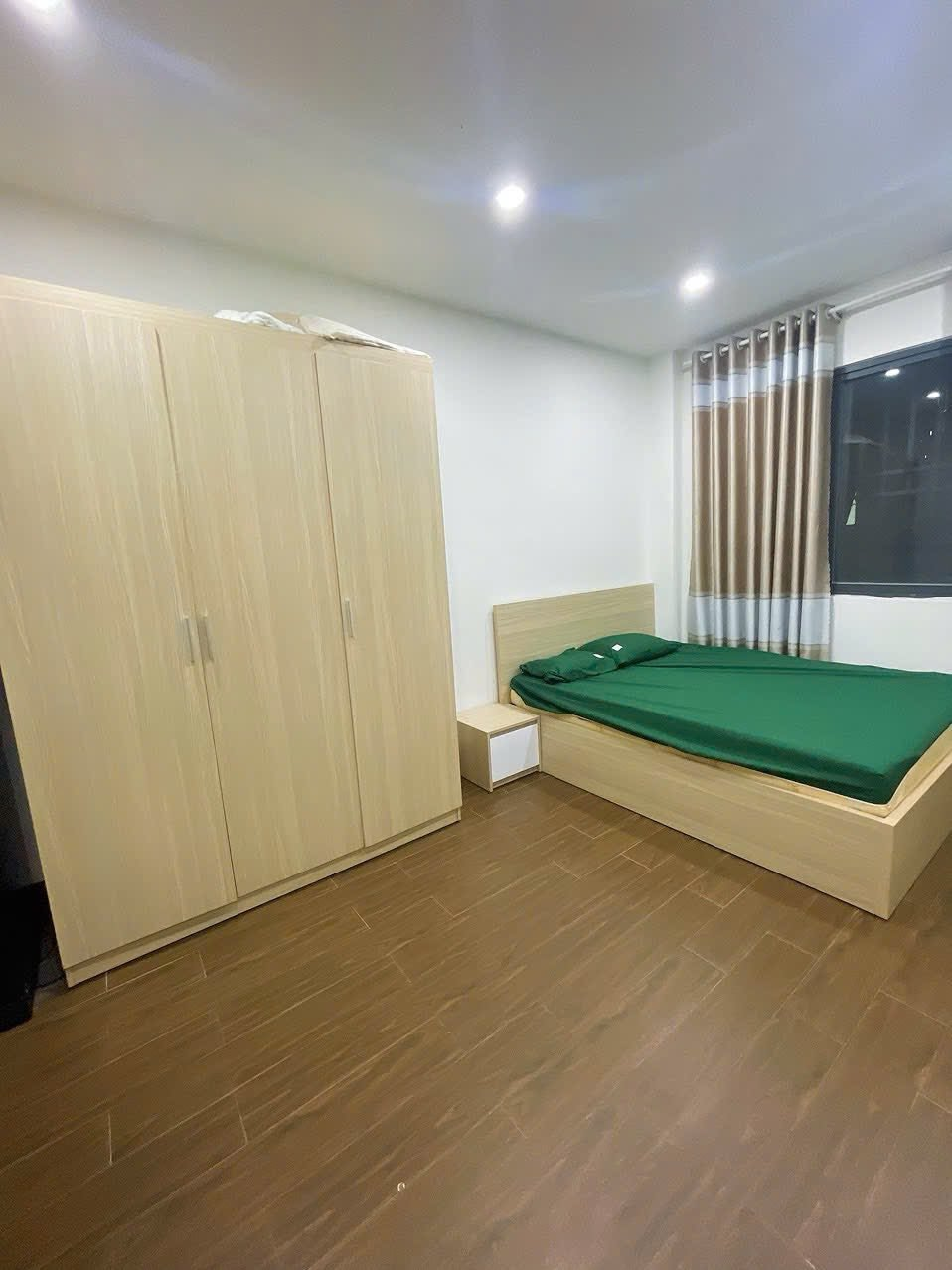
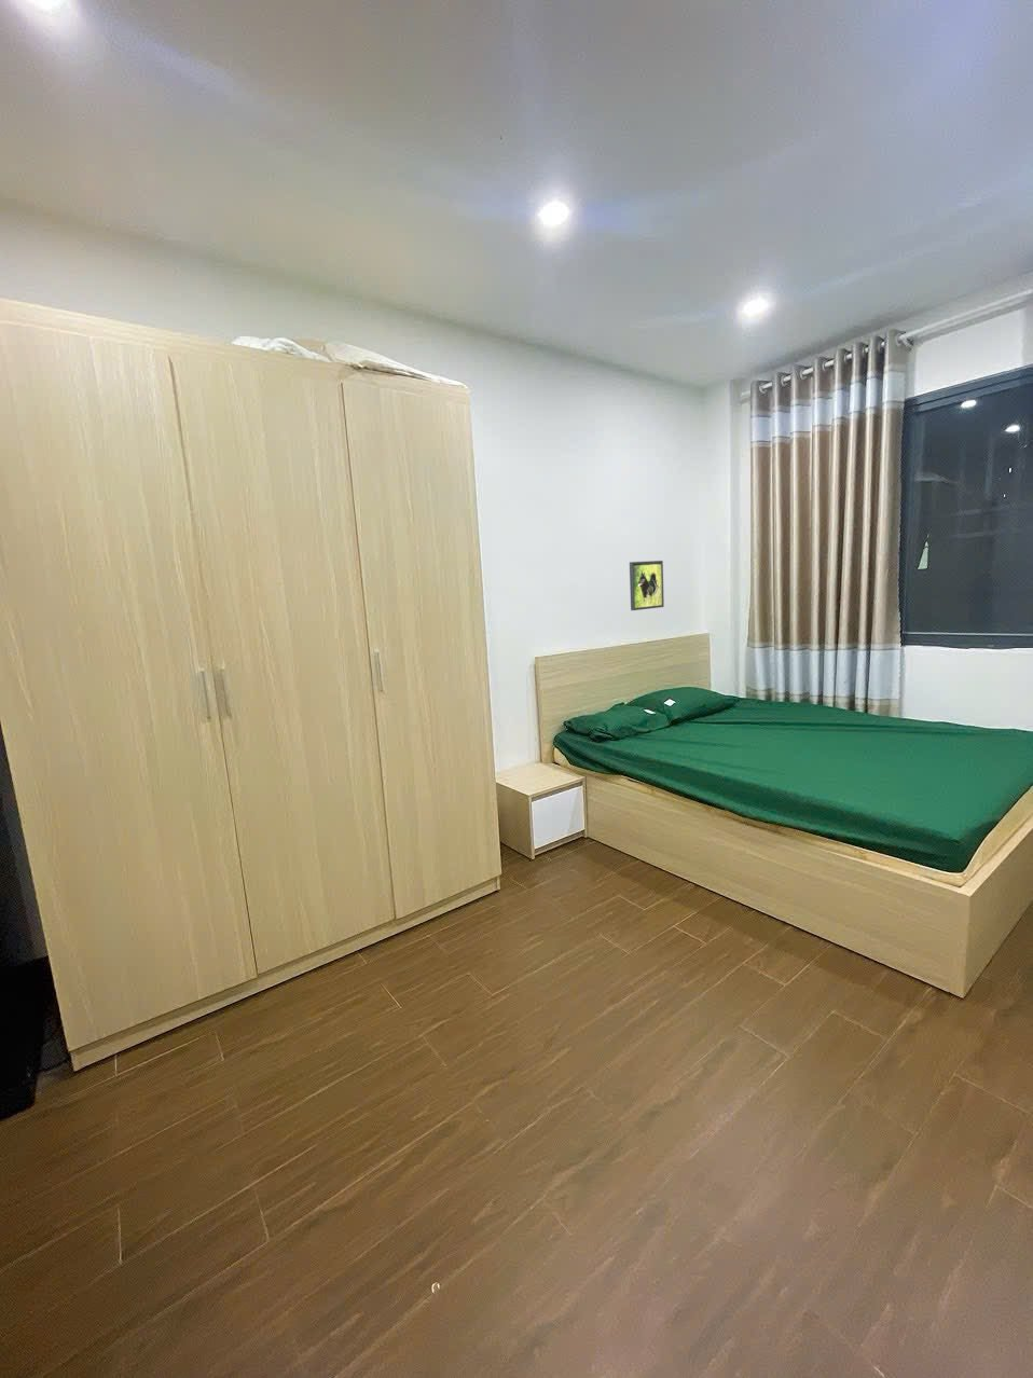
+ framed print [628,560,665,611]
